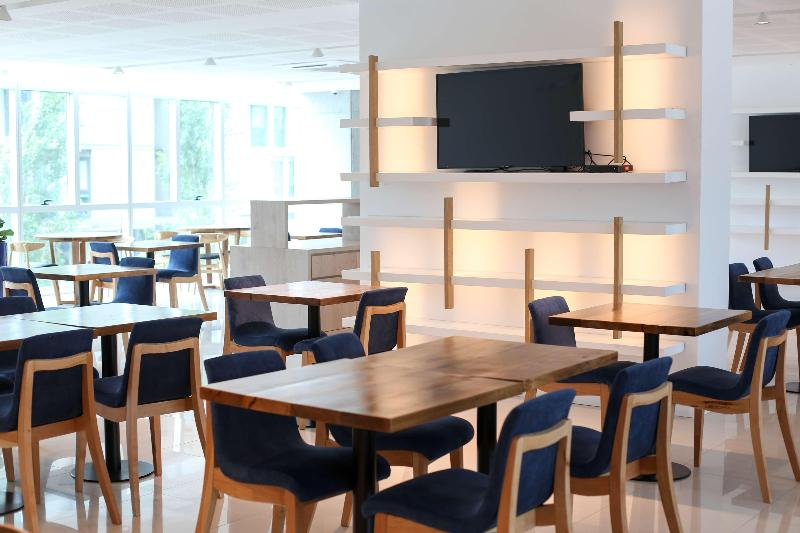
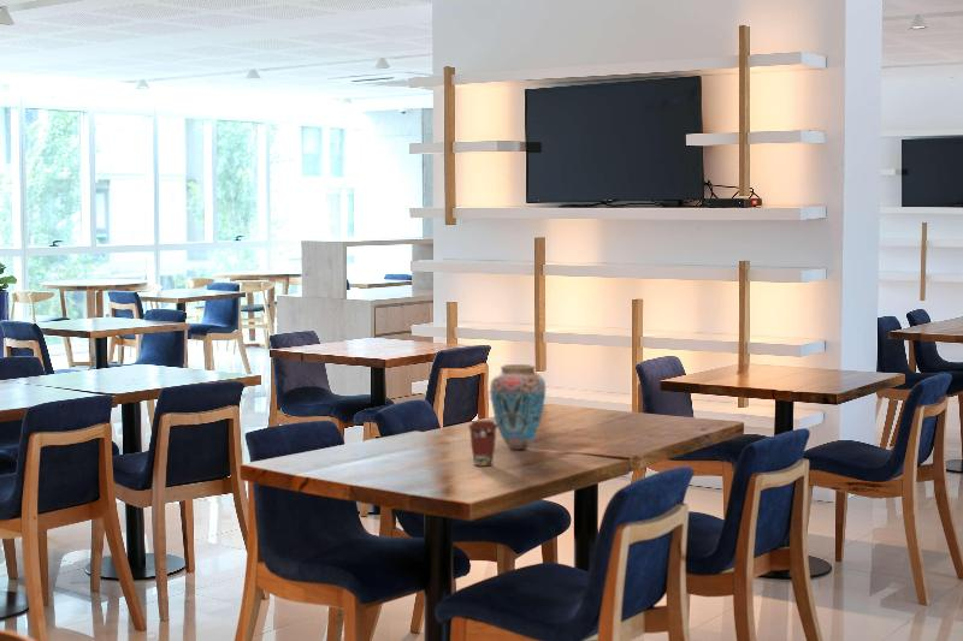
+ vase [489,363,547,451]
+ coffee cup [467,420,498,467]
